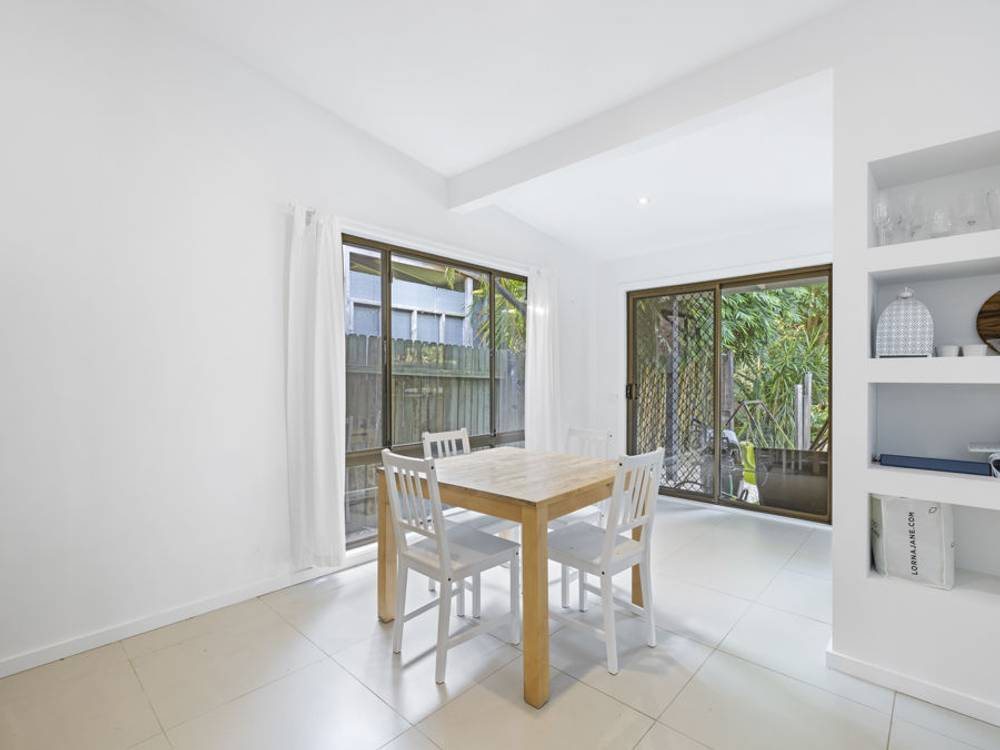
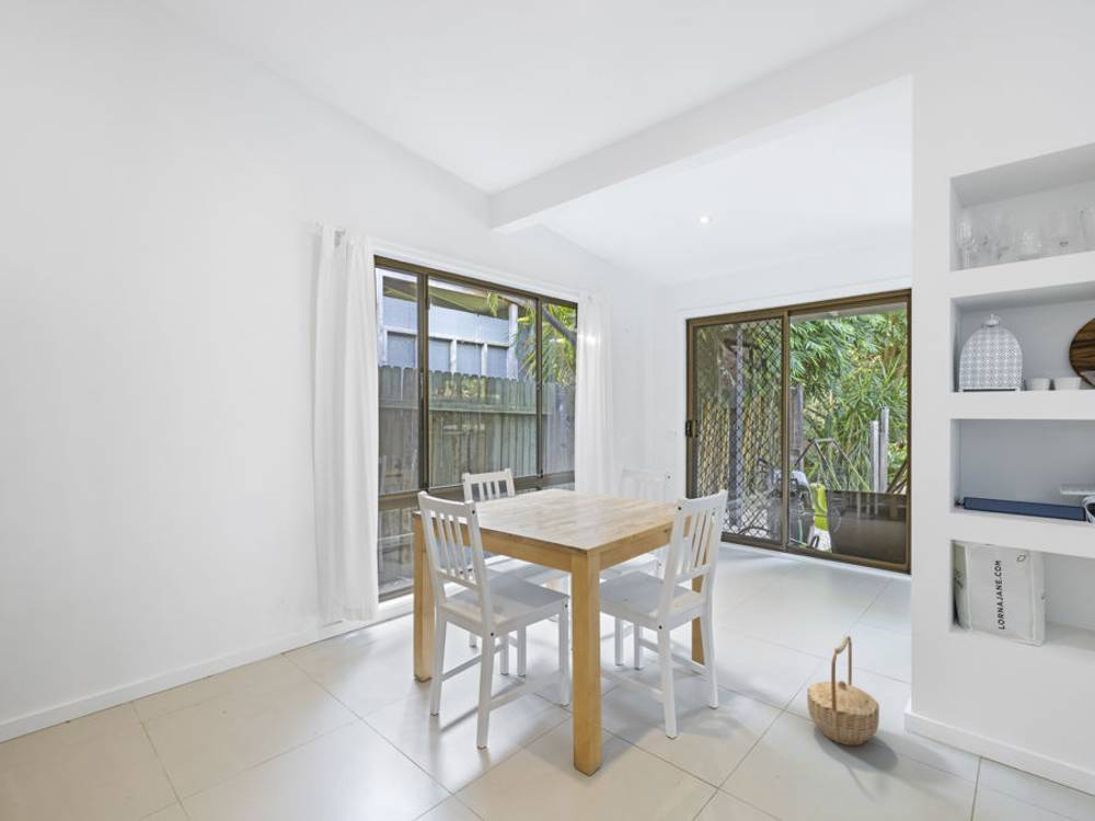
+ basket [806,635,880,747]
